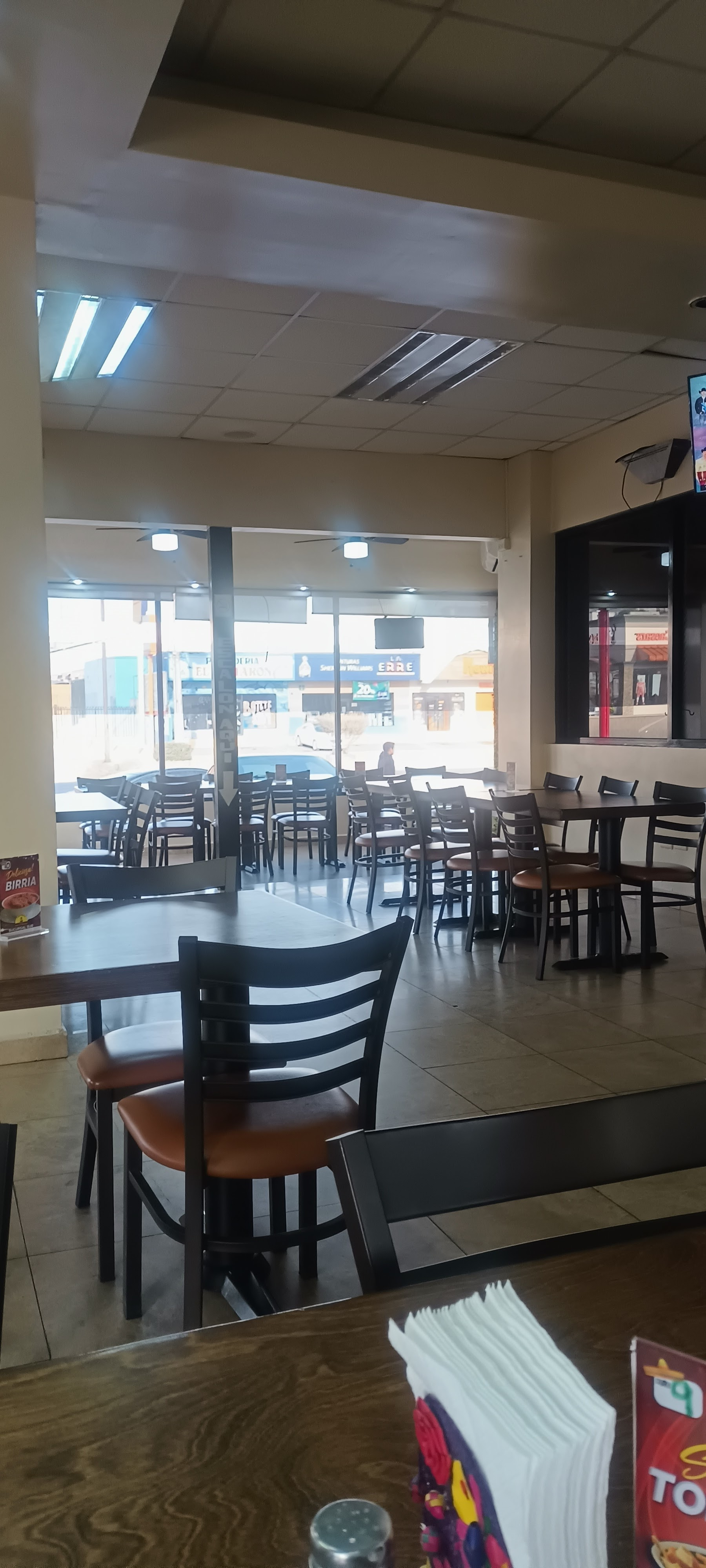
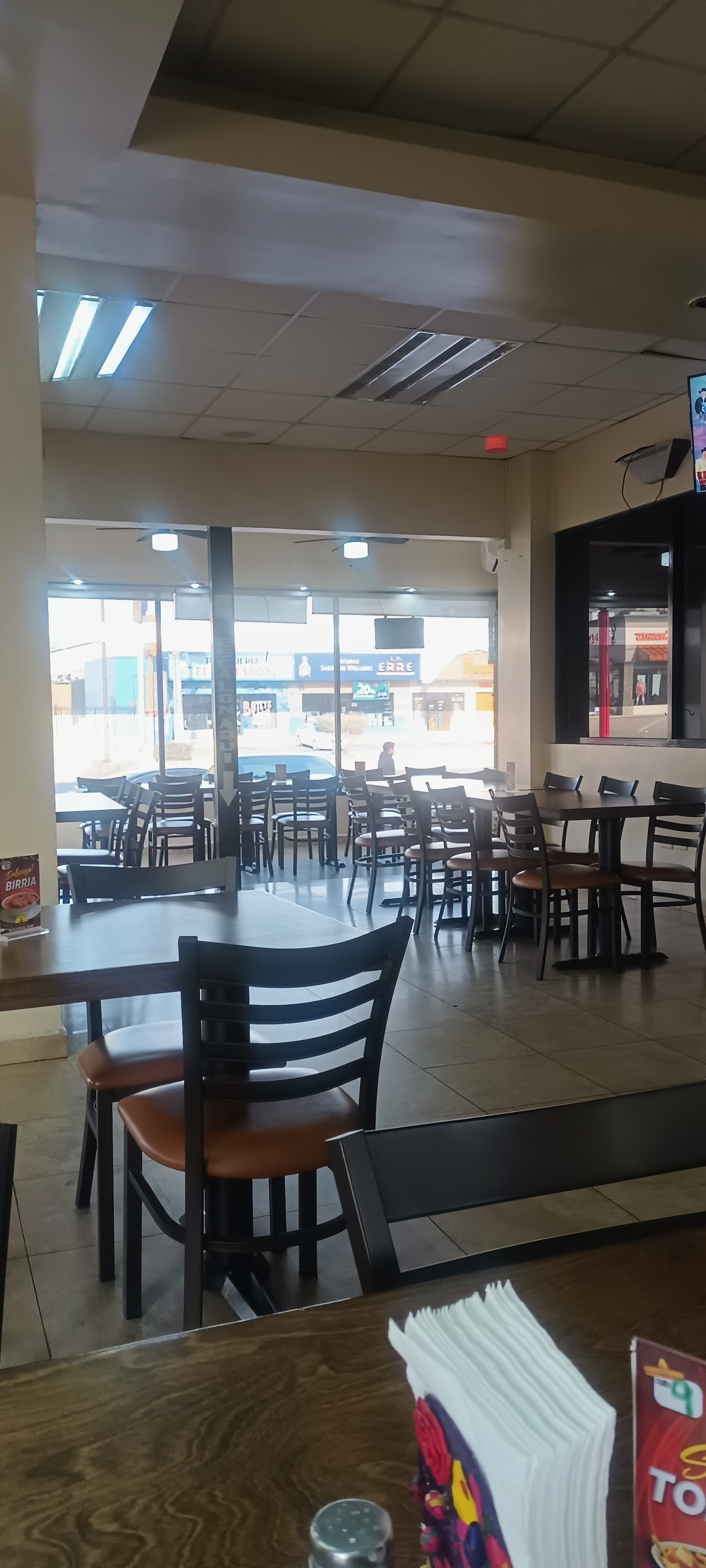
+ smoke detector [484,434,509,454]
